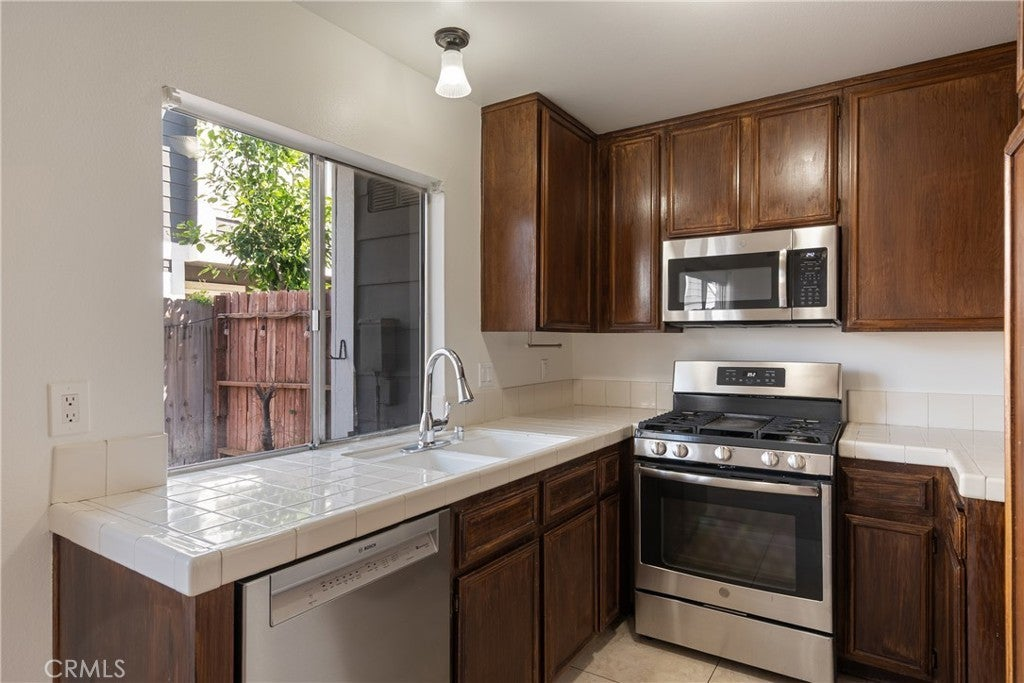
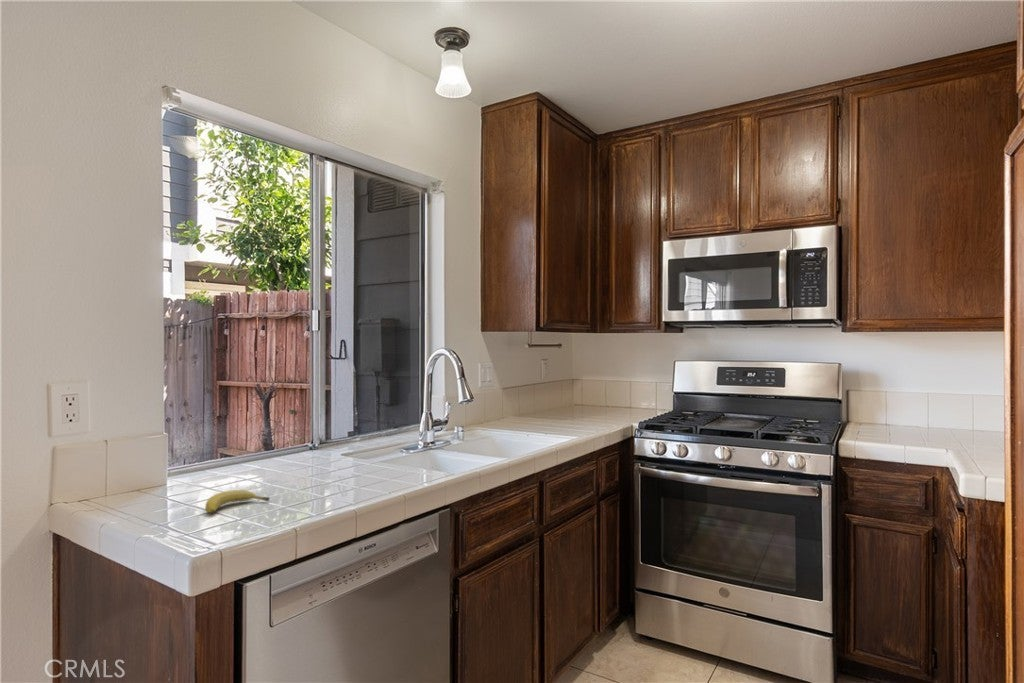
+ fruit [204,489,271,514]
